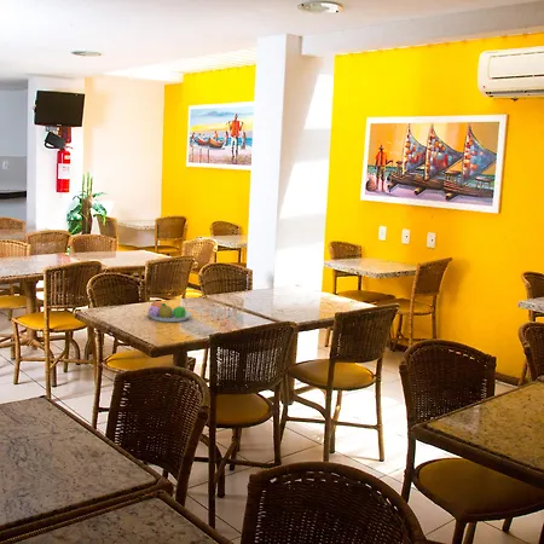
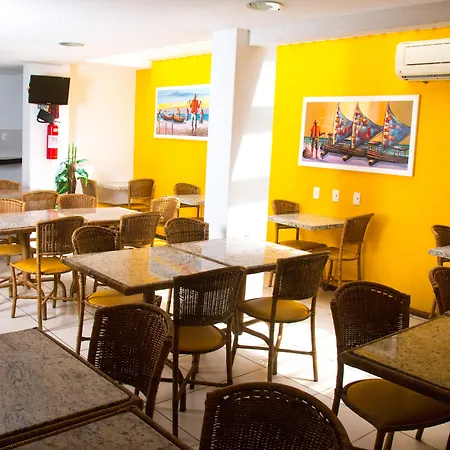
- fruit bowl [146,300,193,323]
